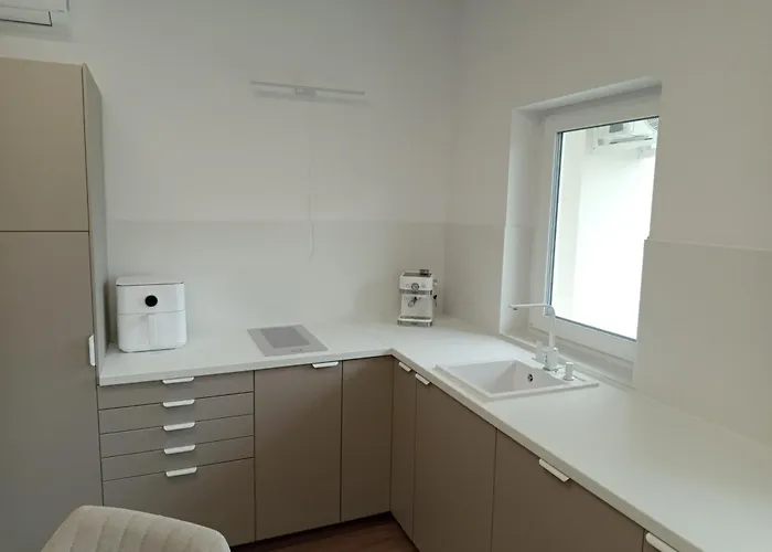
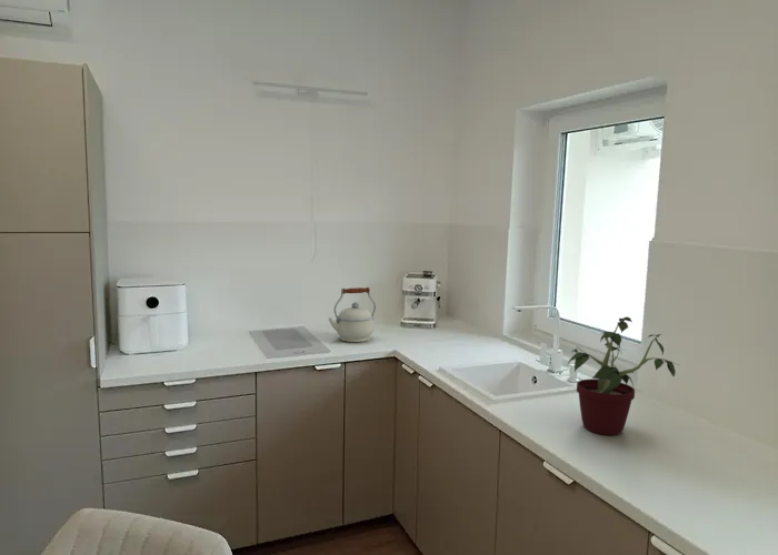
+ potted plant [567,315,680,436]
+ kettle [327,286,377,343]
